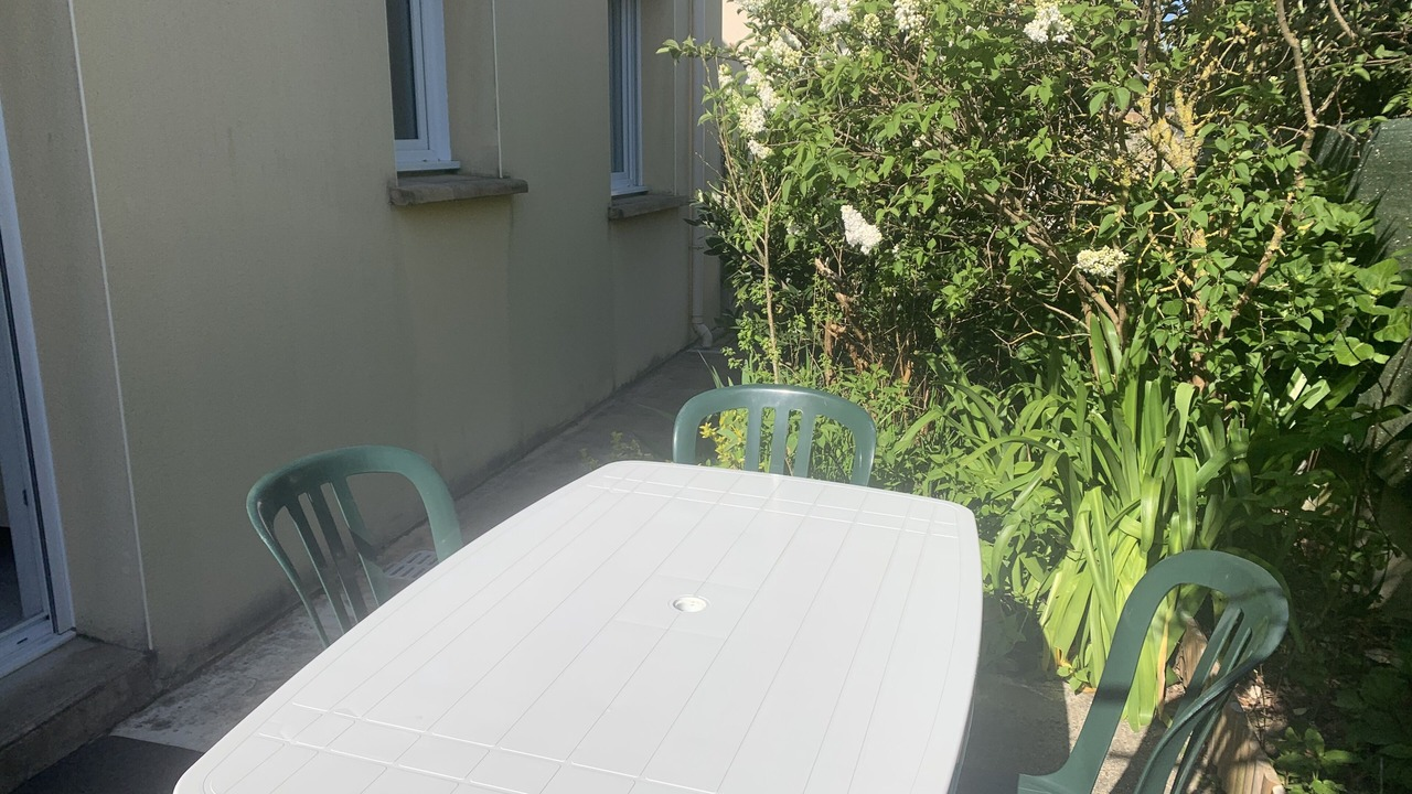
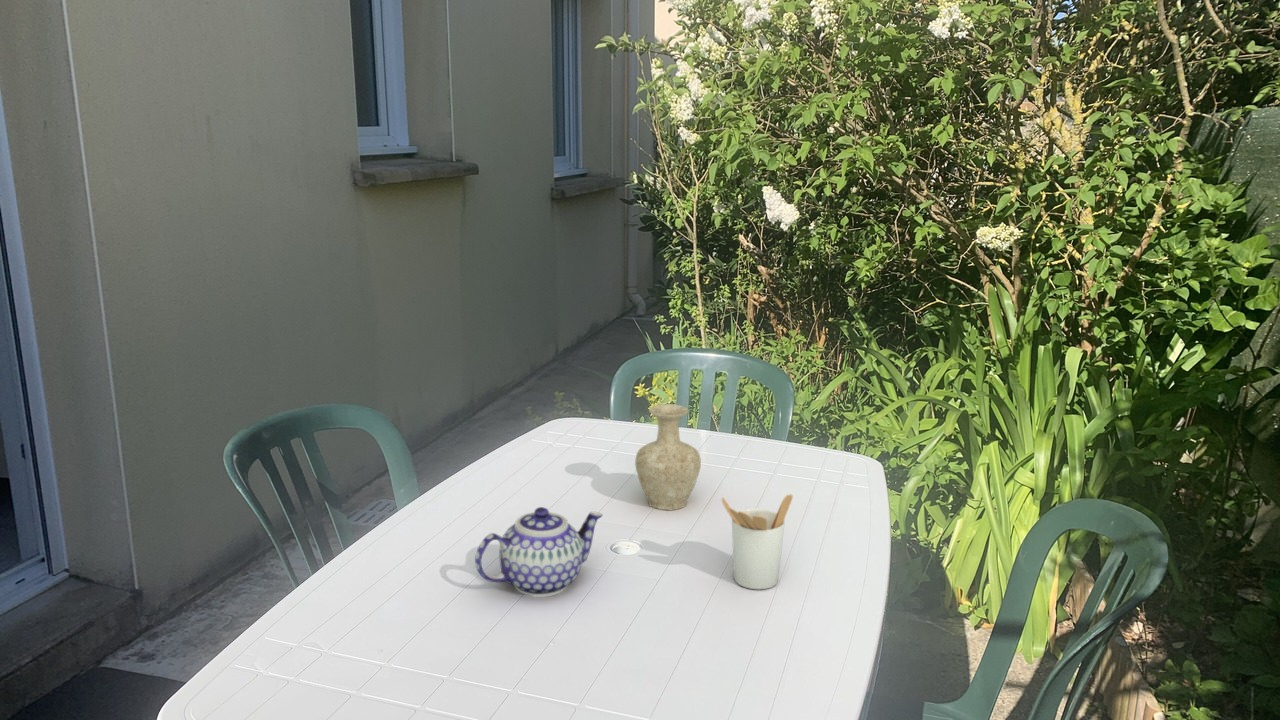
+ vase [634,403,702,511]
+ utensil holder [721,493,794,590]
+ teapot [474,506,604,598]
